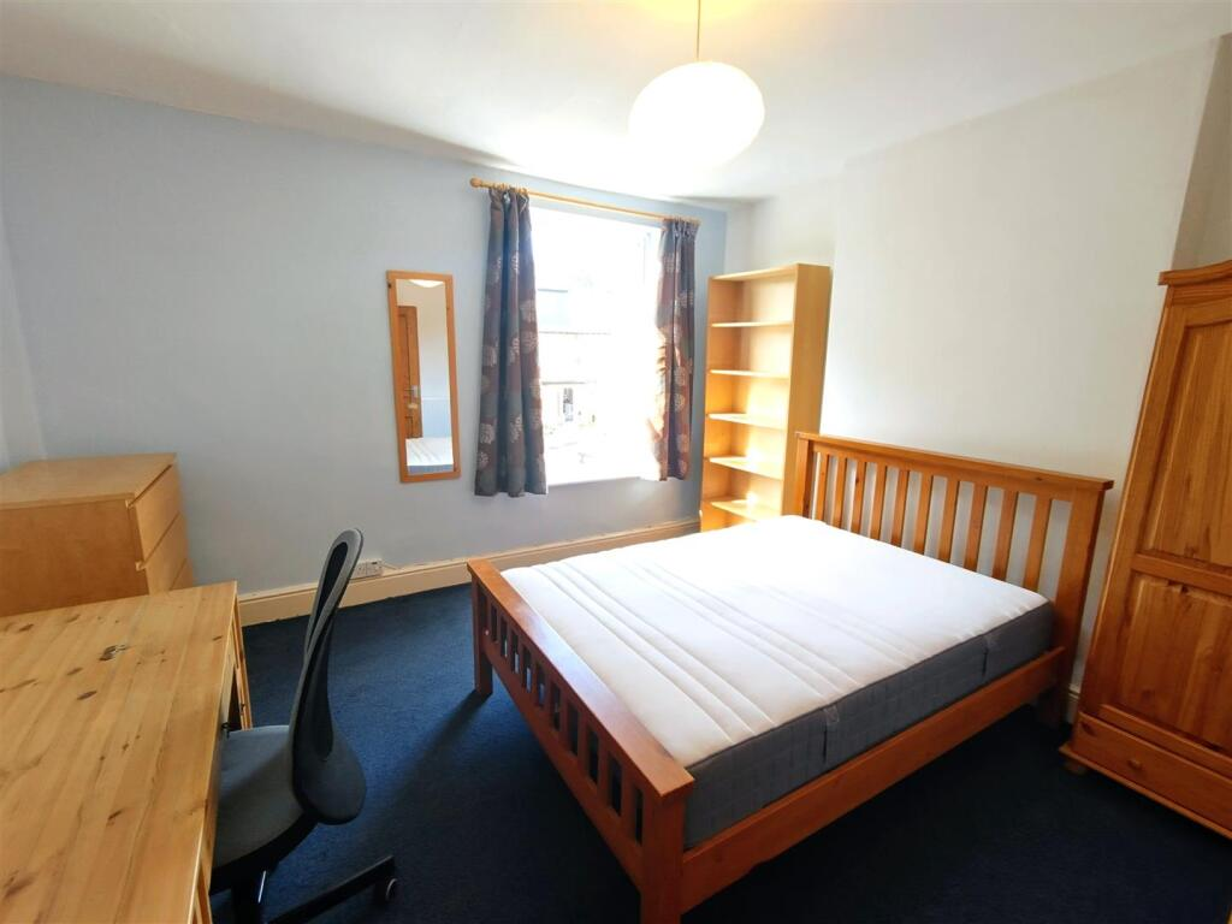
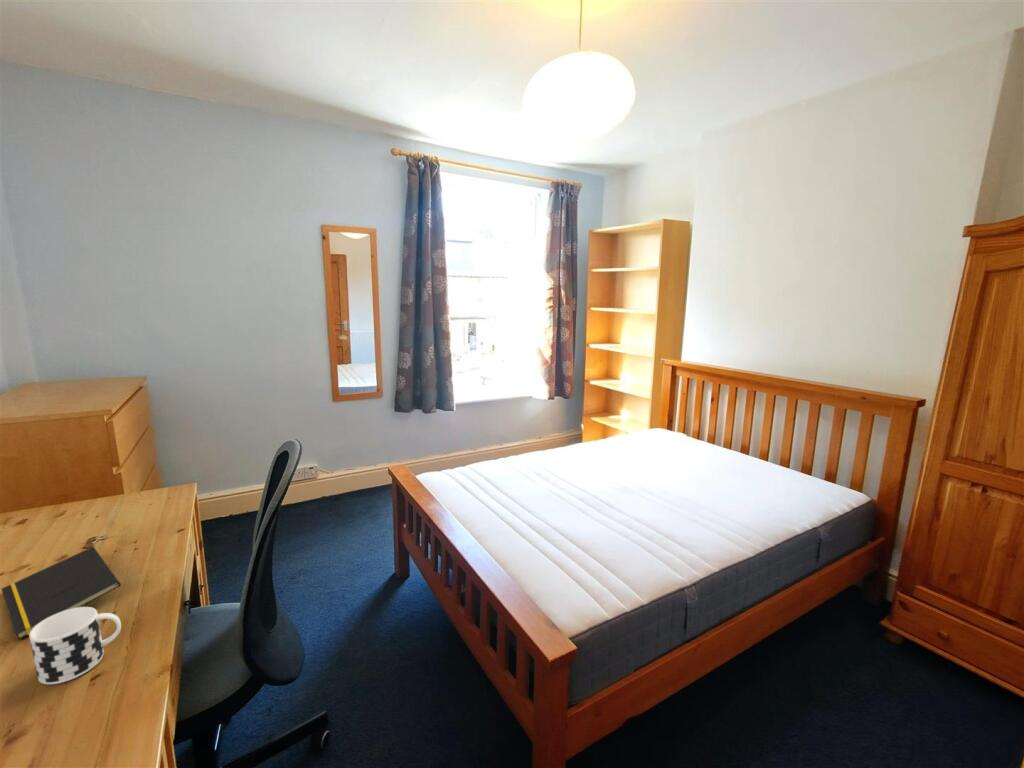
+ notepad [1,546,122,640]
+ cup [28,606,122,685]
